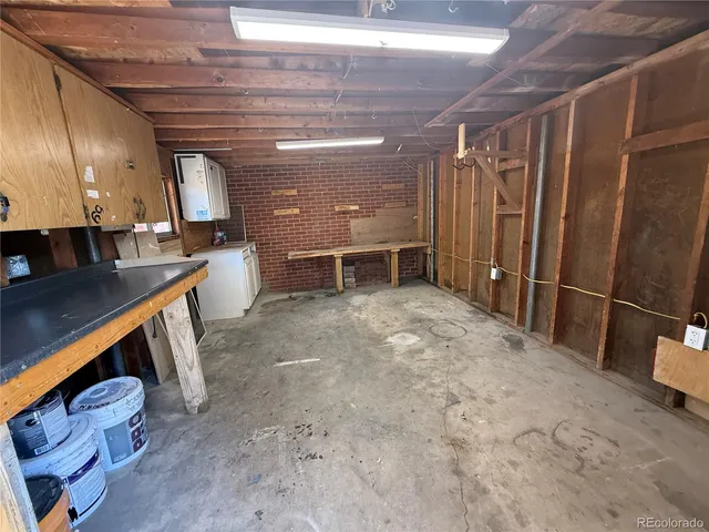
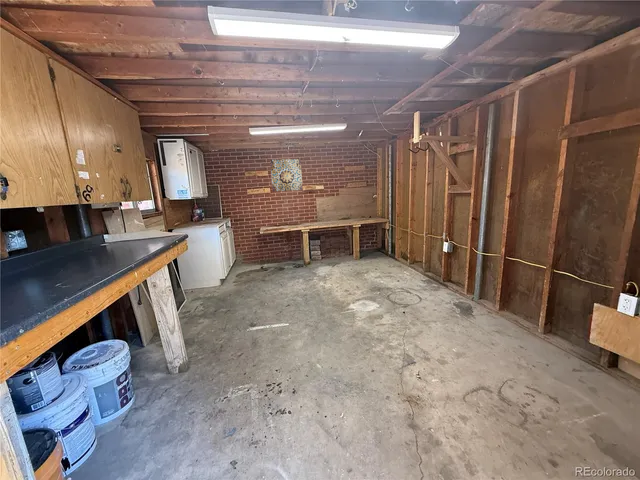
+ wall art [269,158,304,192]
